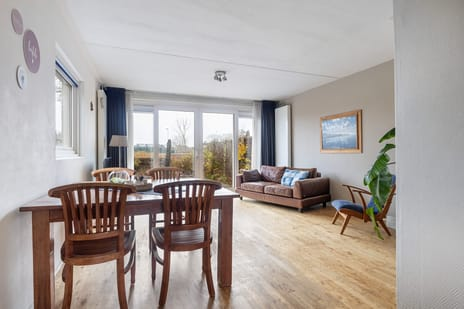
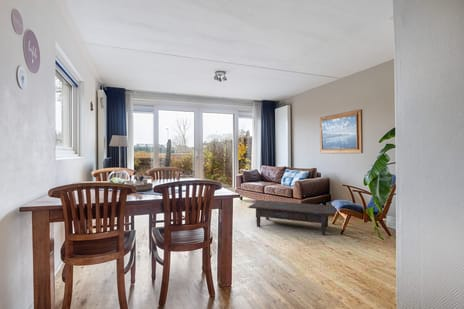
+ coffee table [248,199,337,236]
